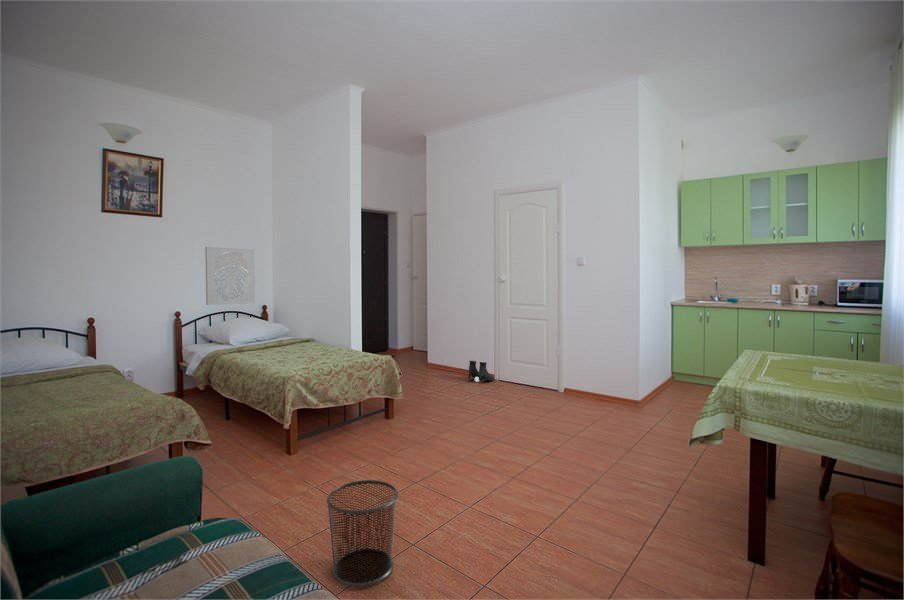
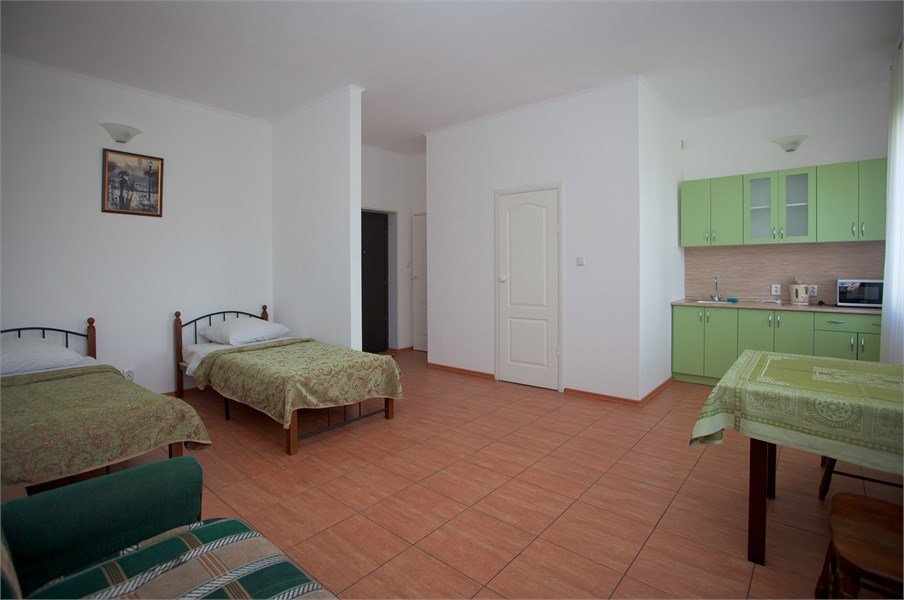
- boots [467,360,495,383]
- waste bin [326,479,399,588]
- wall art [204,246,256,306]
